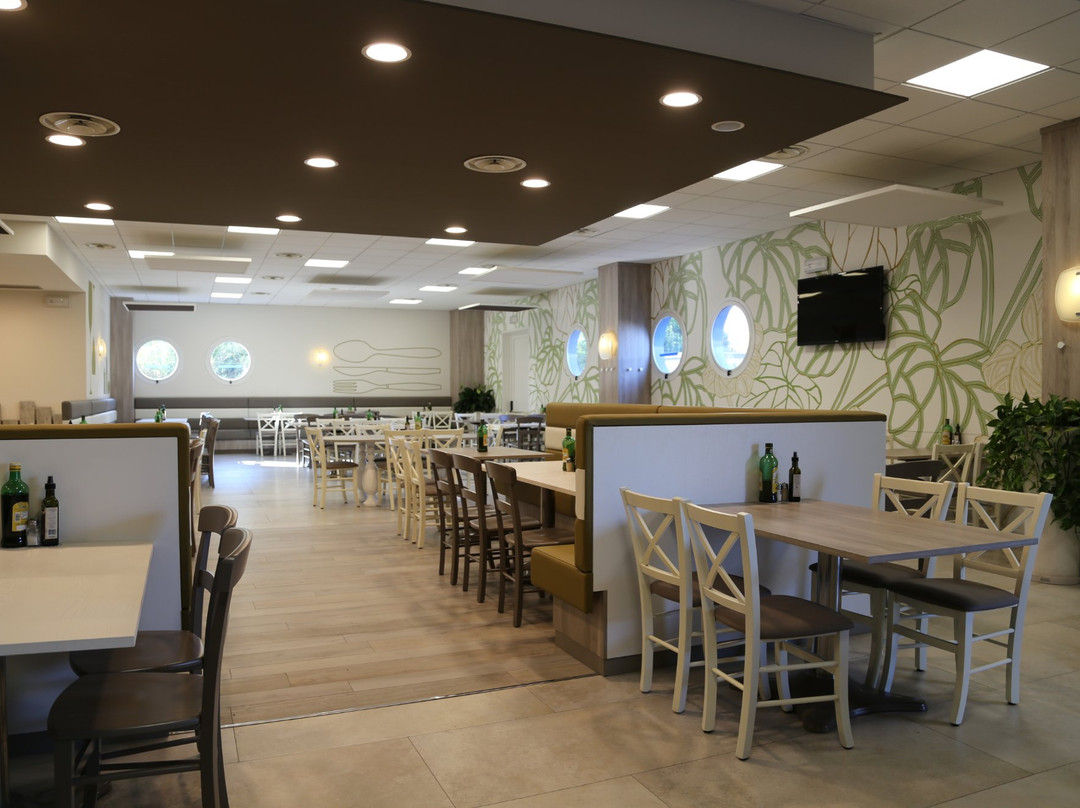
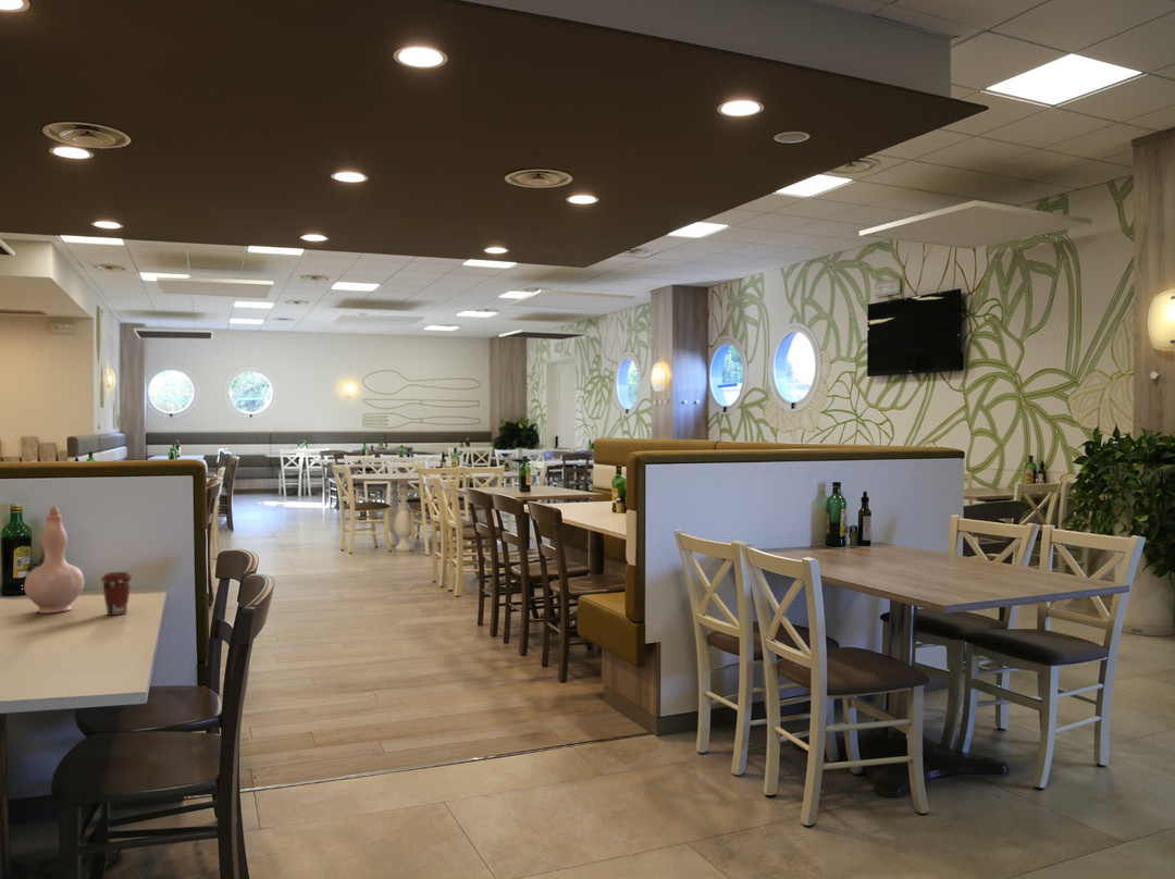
+ coffee cup [100,571,134,616]
+ vase [23,505,86,614]
